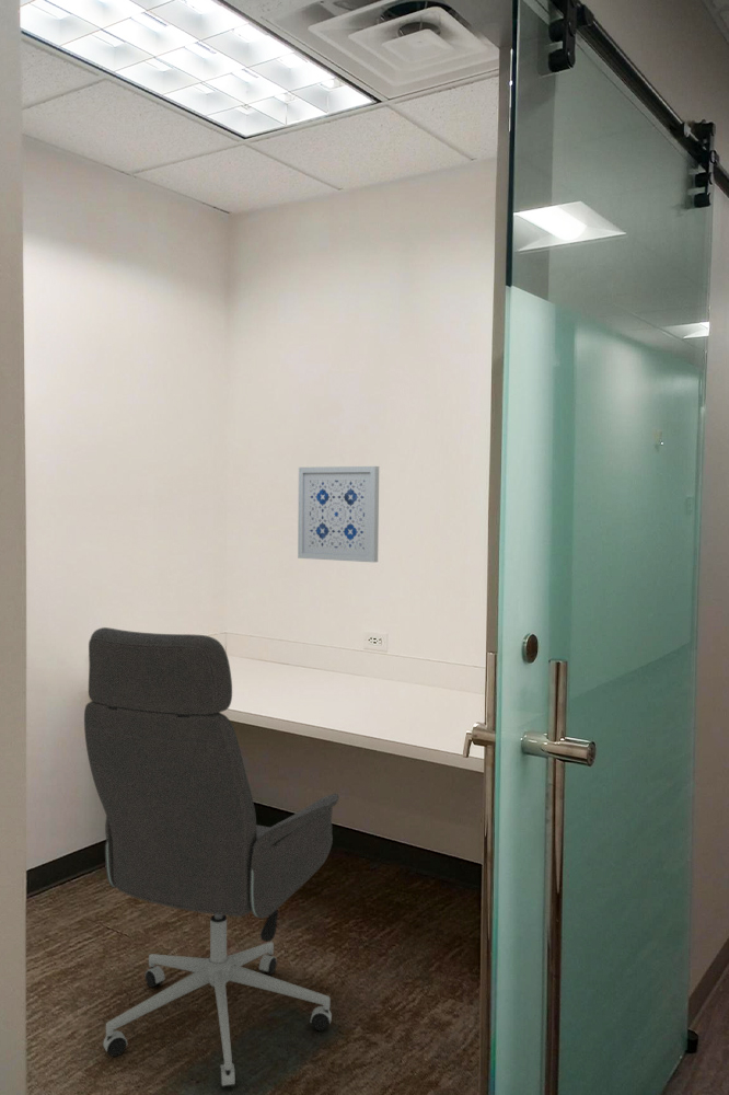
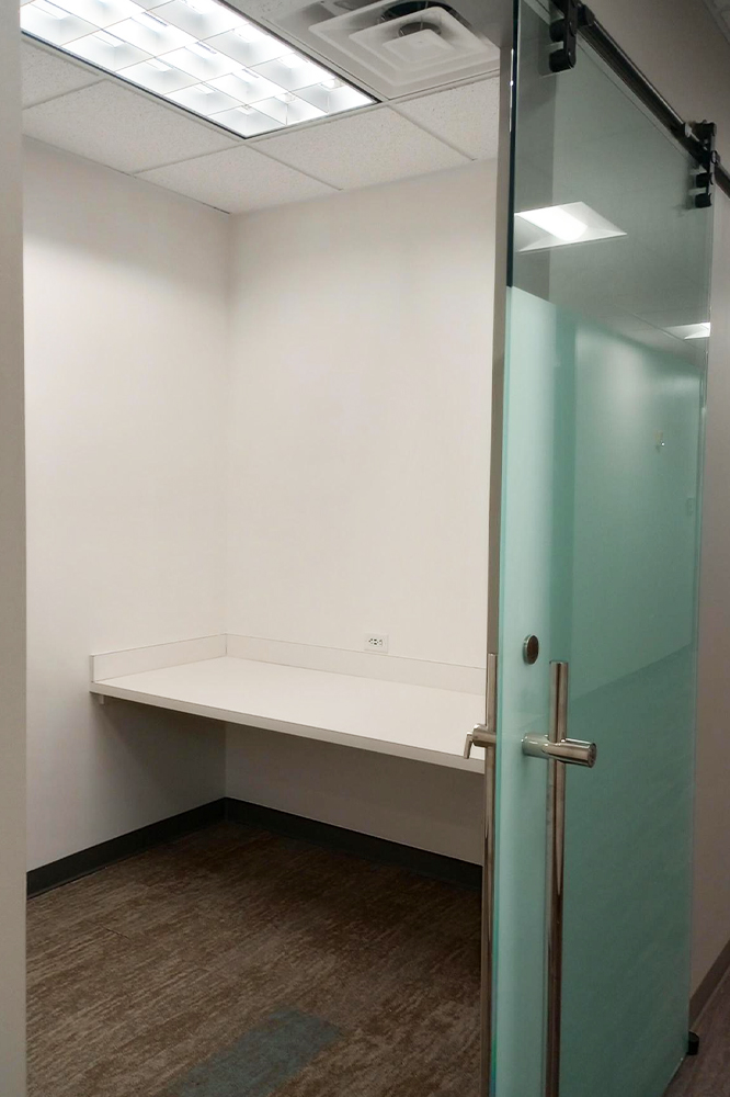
- wall art [297,465,380,564]
- office chair [83,626,340,1090]
